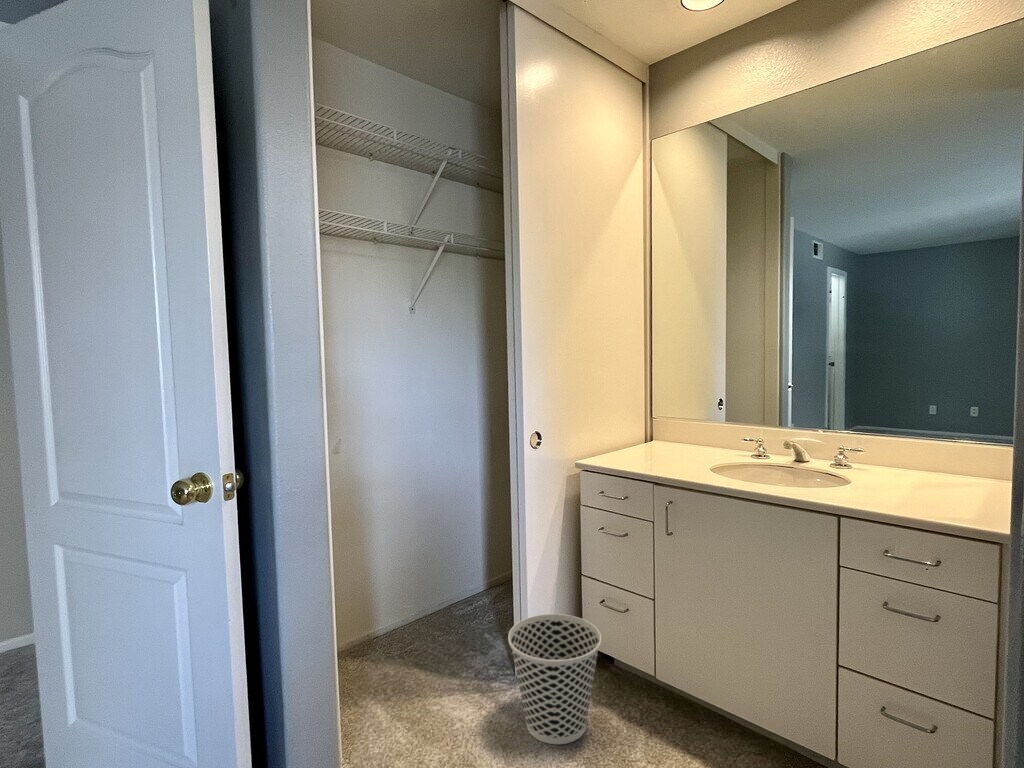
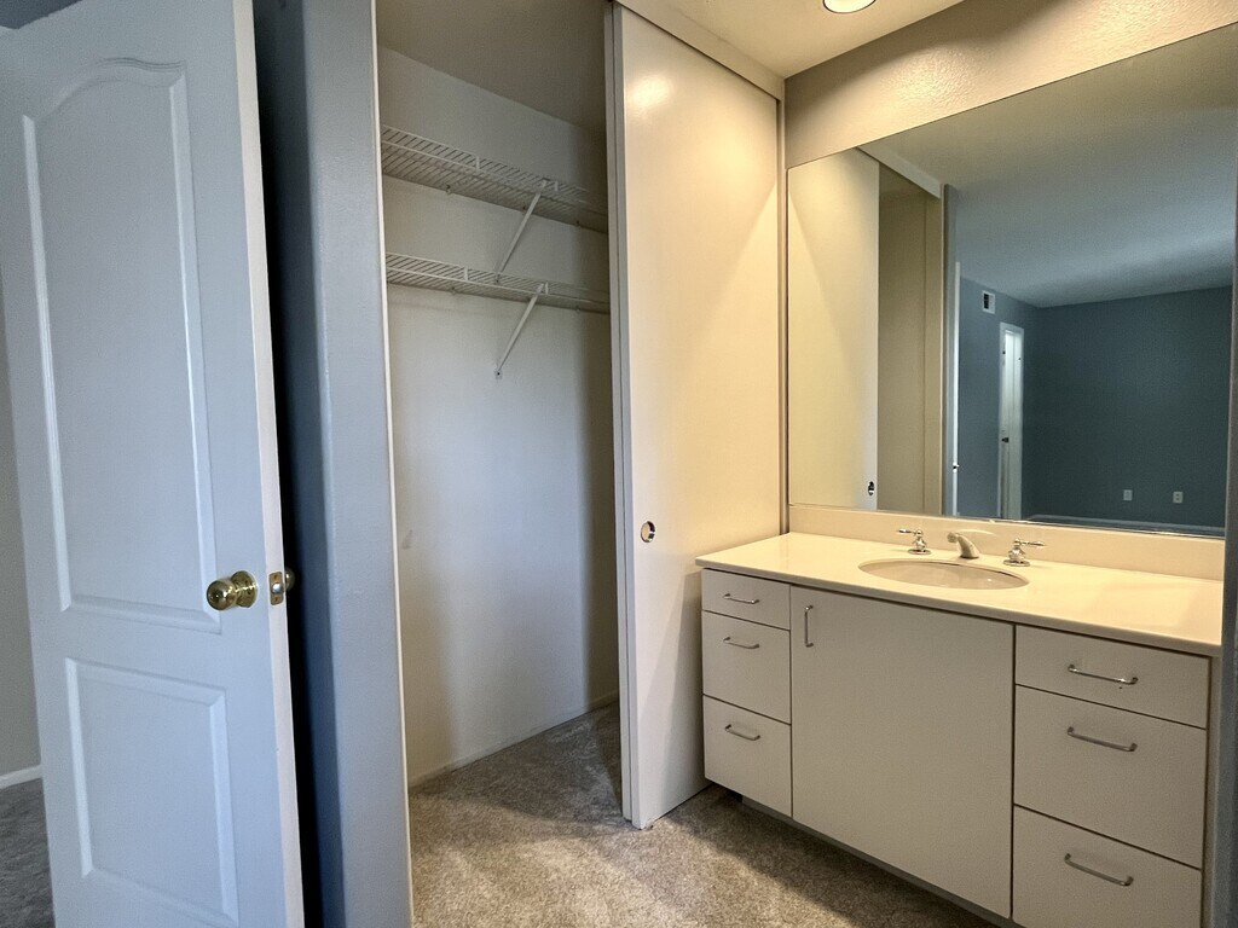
- wastebasket [507,613,602,745]
